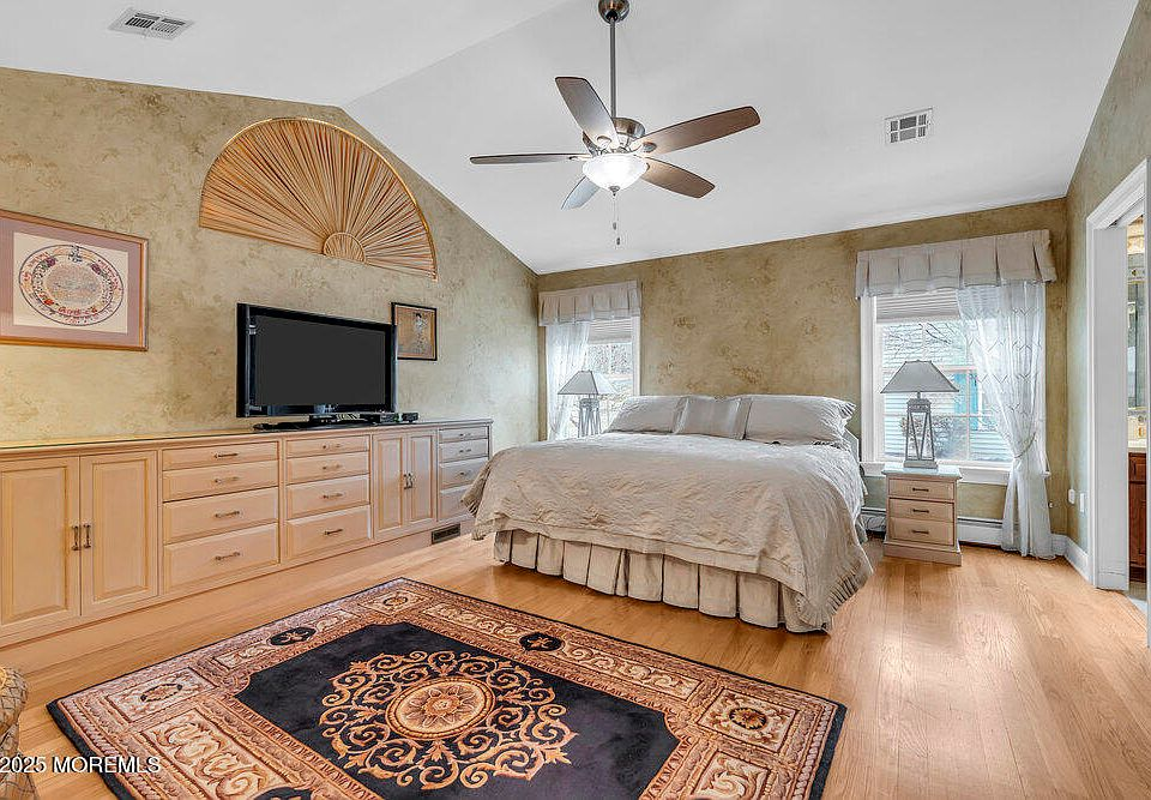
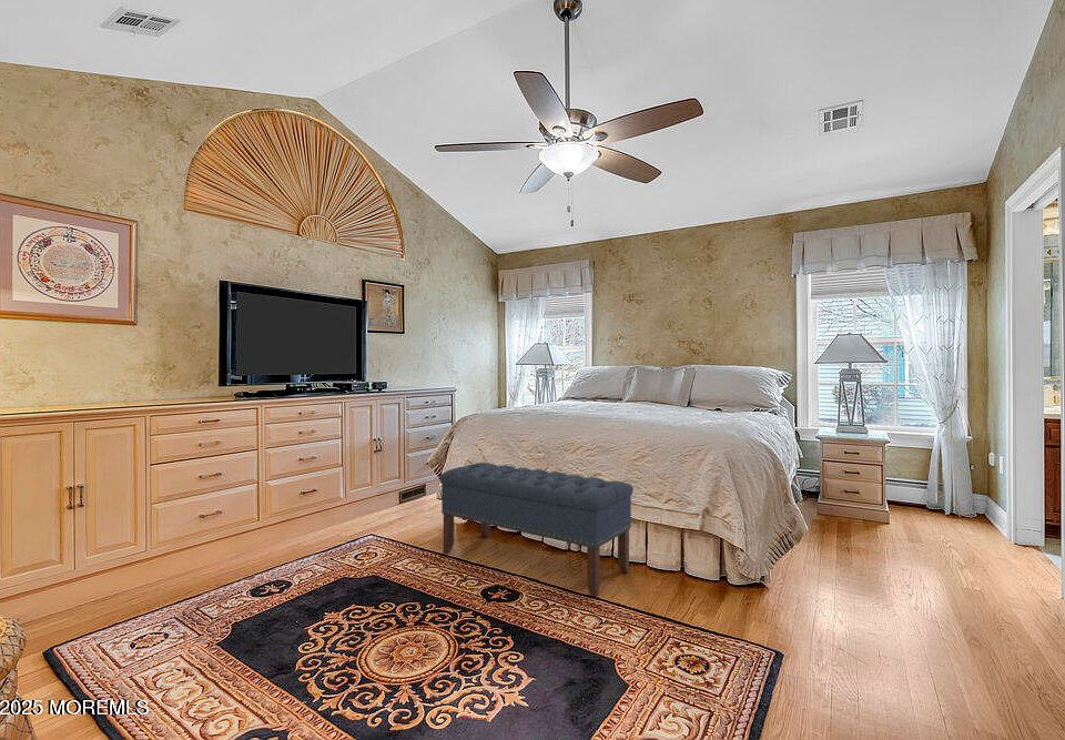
+ bench [438,462,635,598]
